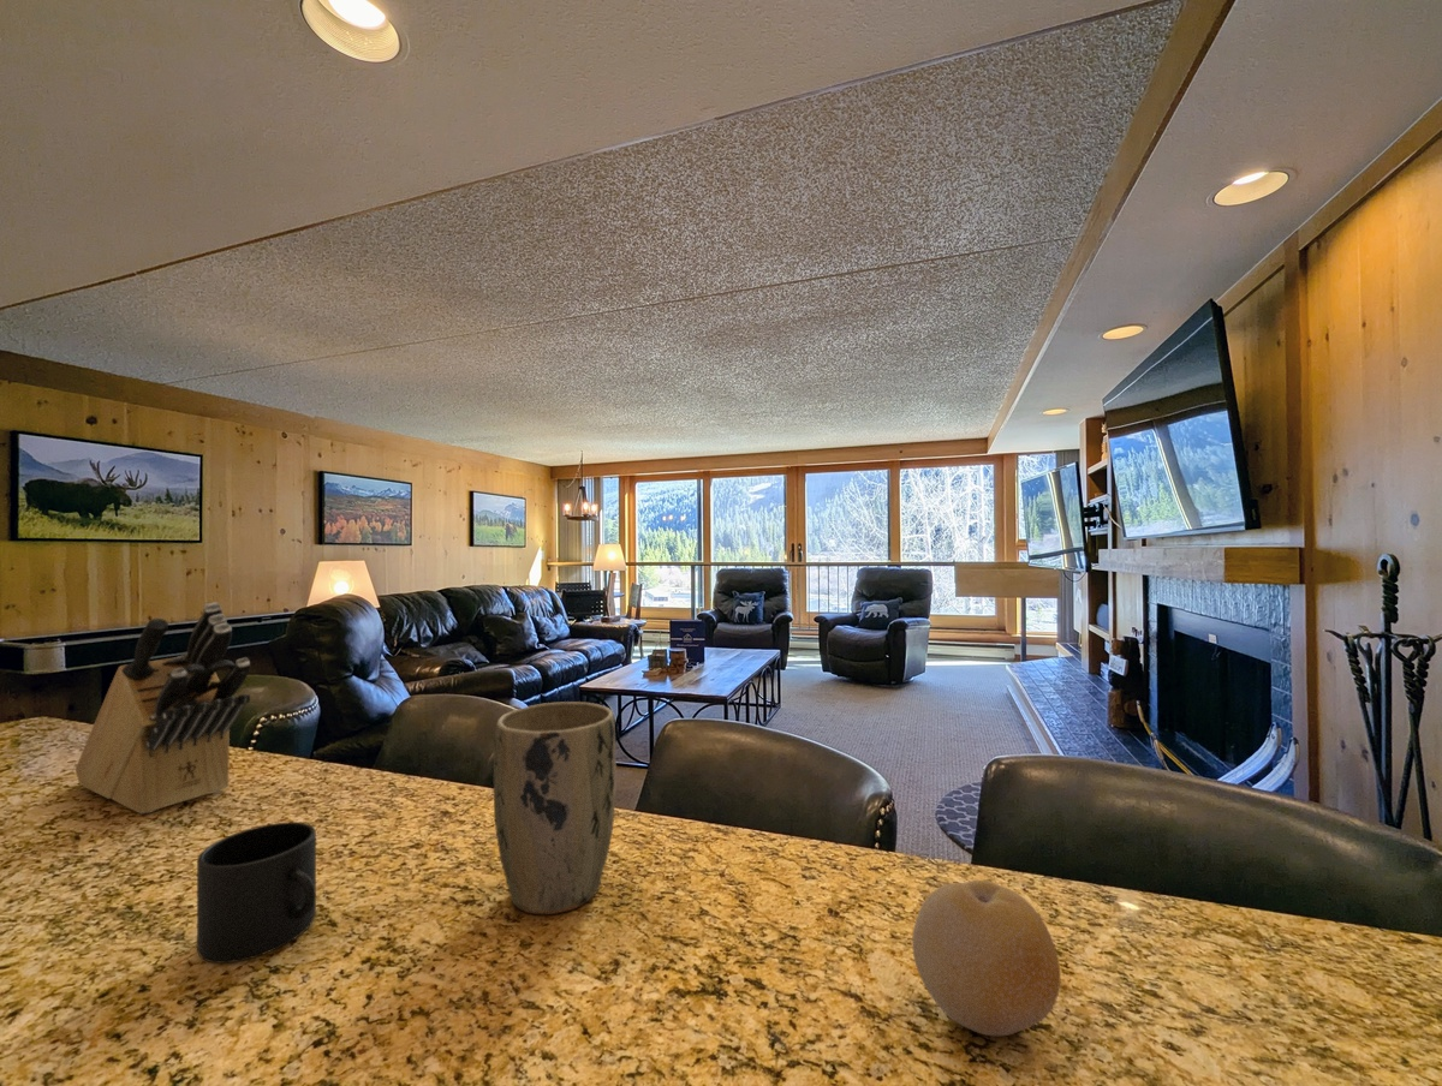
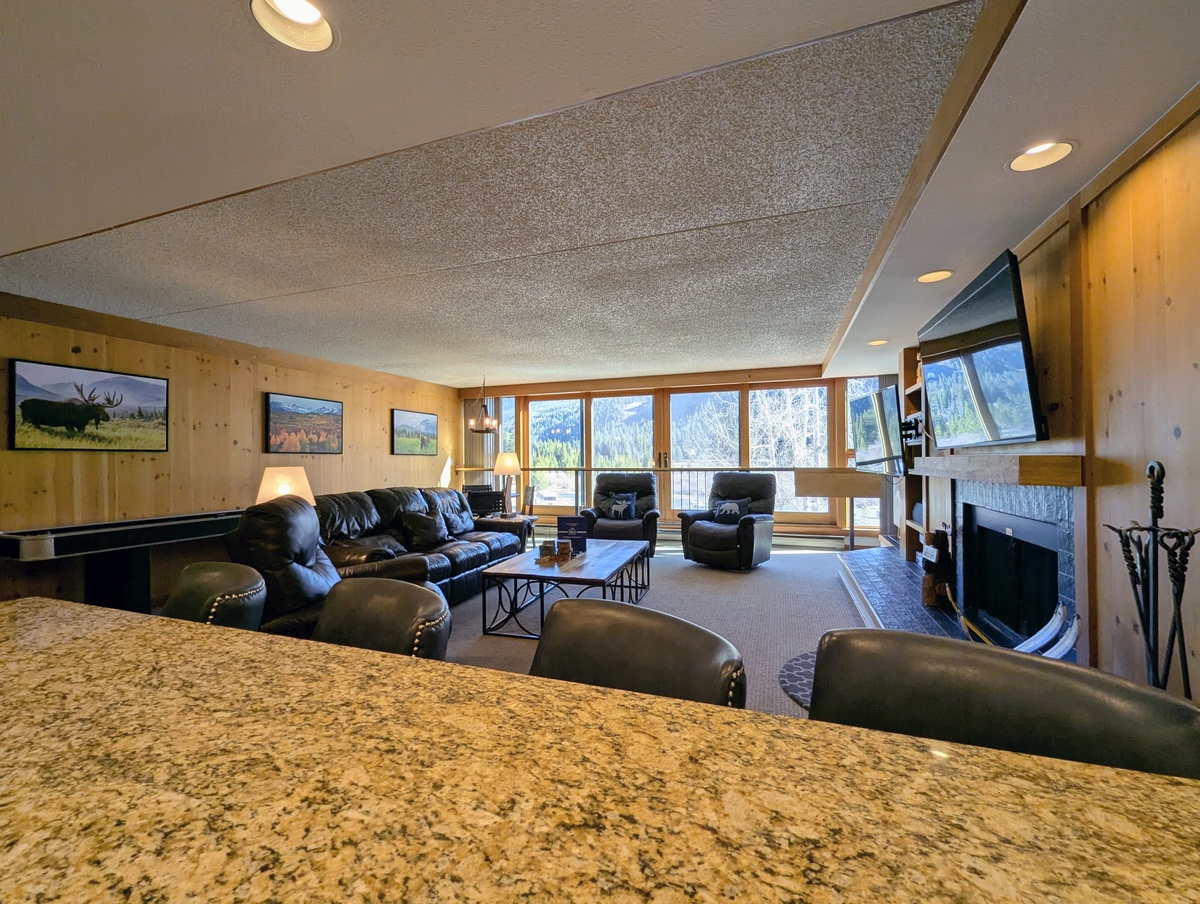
- plant pot [493,700,618,915]
- fruit [911,879,1062,1037]
- mug [196,821,317,965]
- knife block [75,602,251,814]
